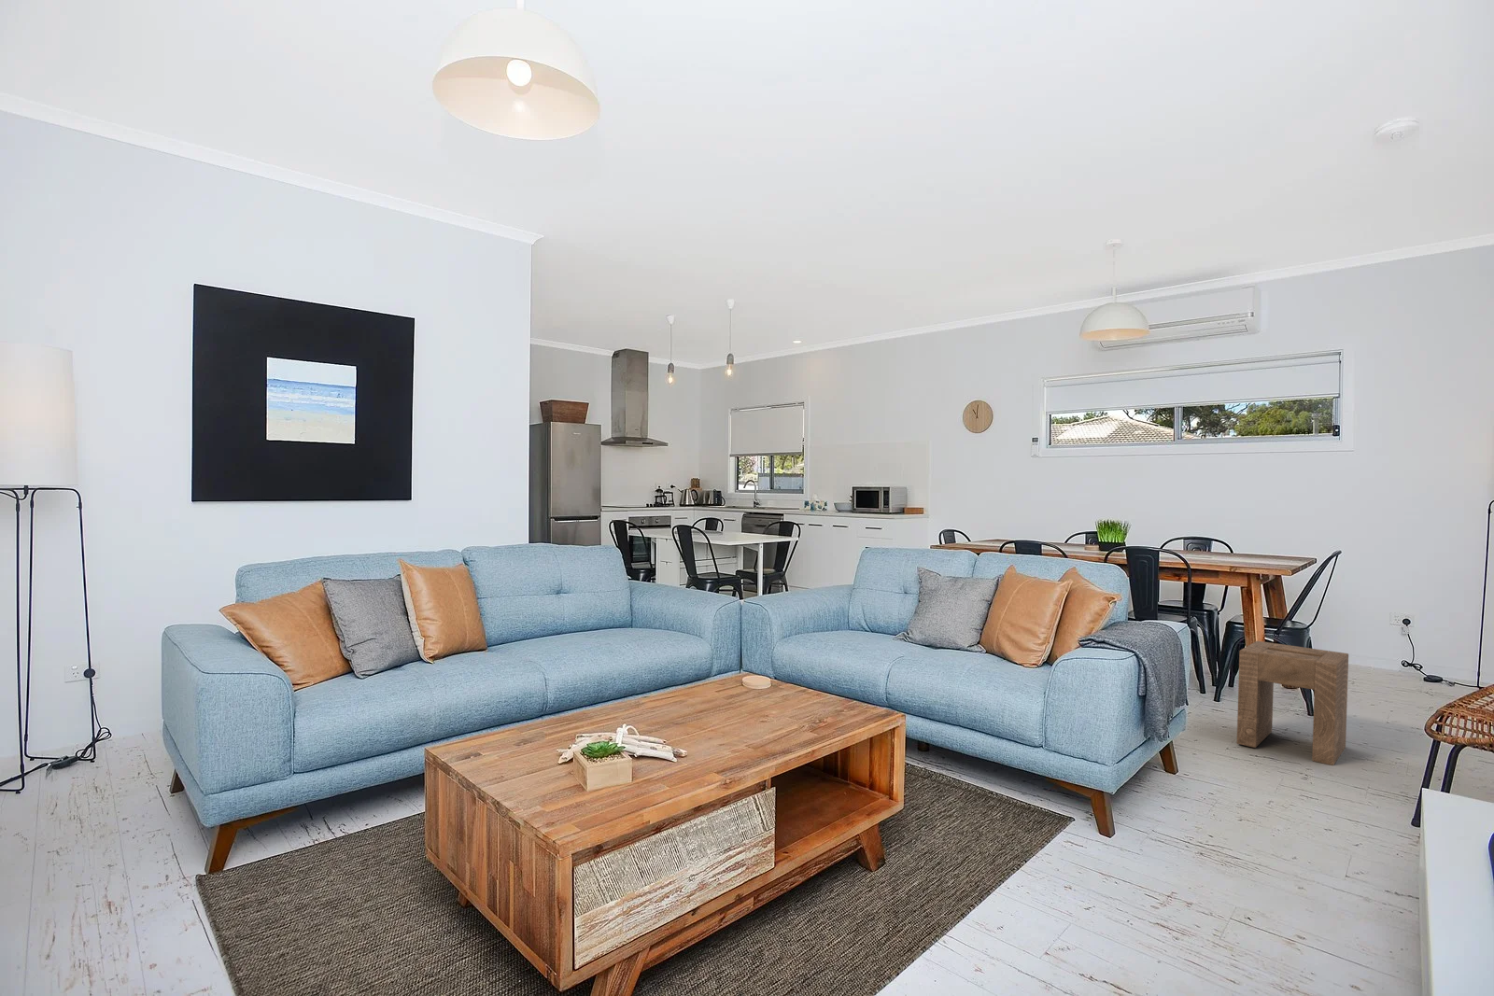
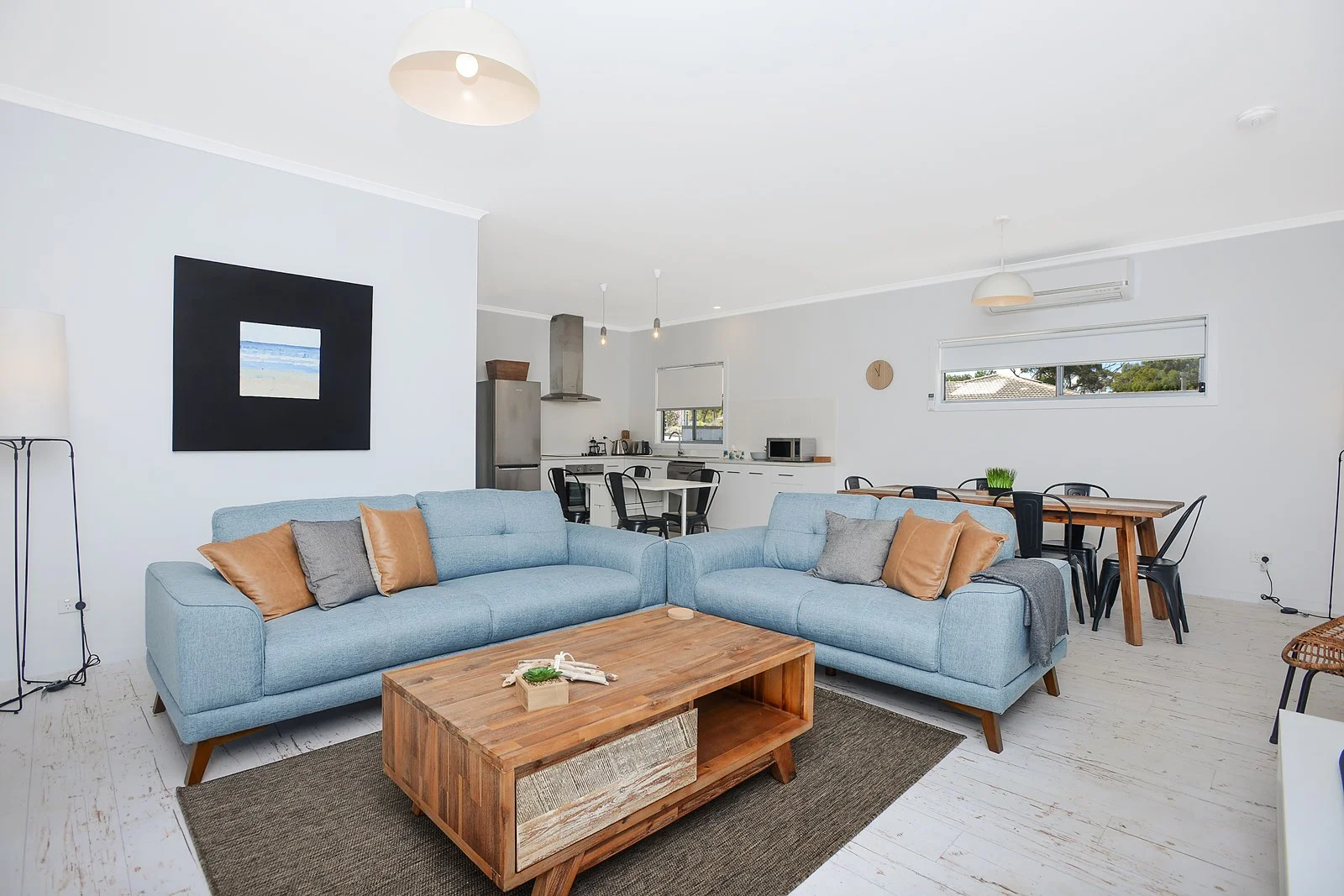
- stool [1236,640,1349,766]
